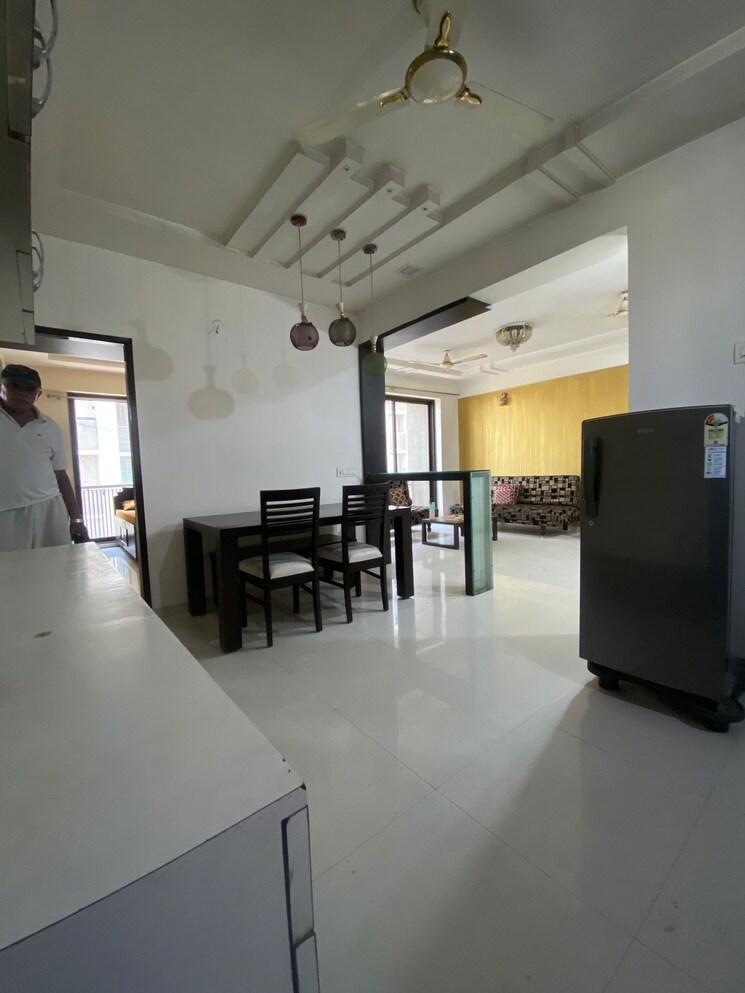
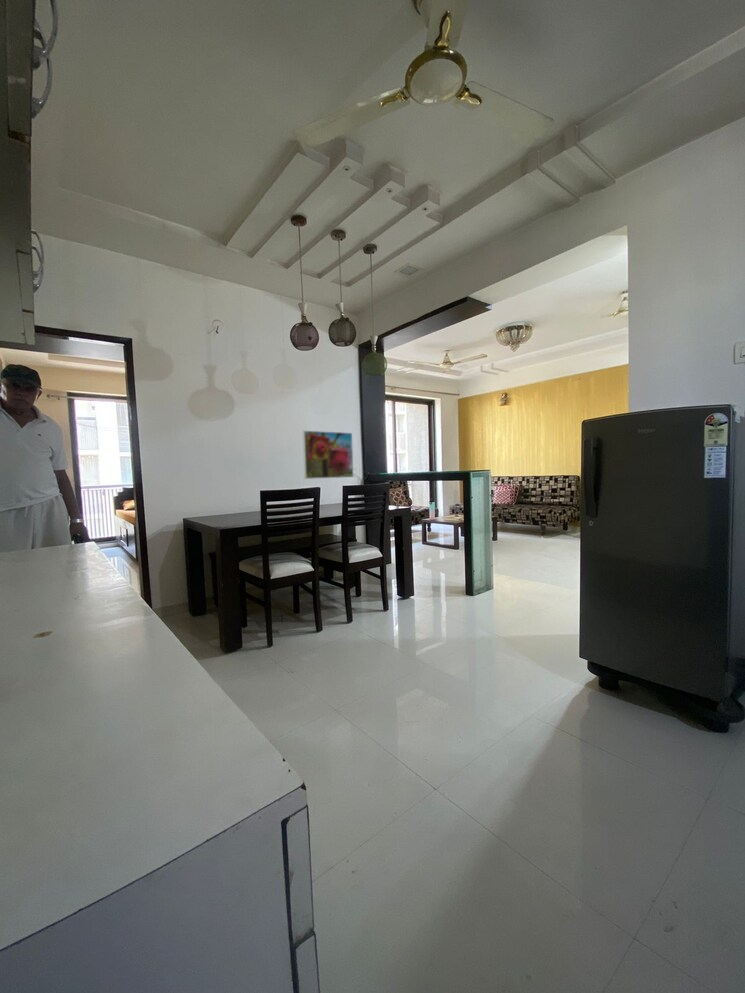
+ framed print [302,430,354,480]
